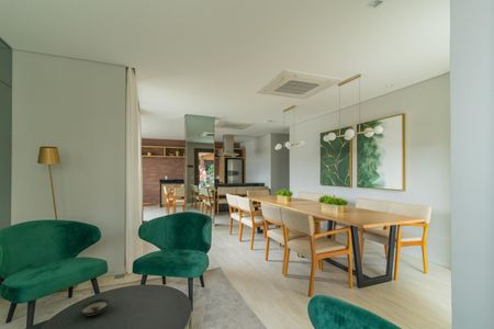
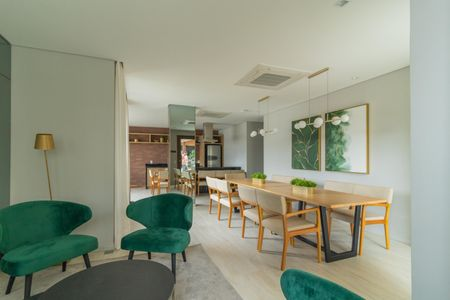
- saucer [79,297,110,317]
